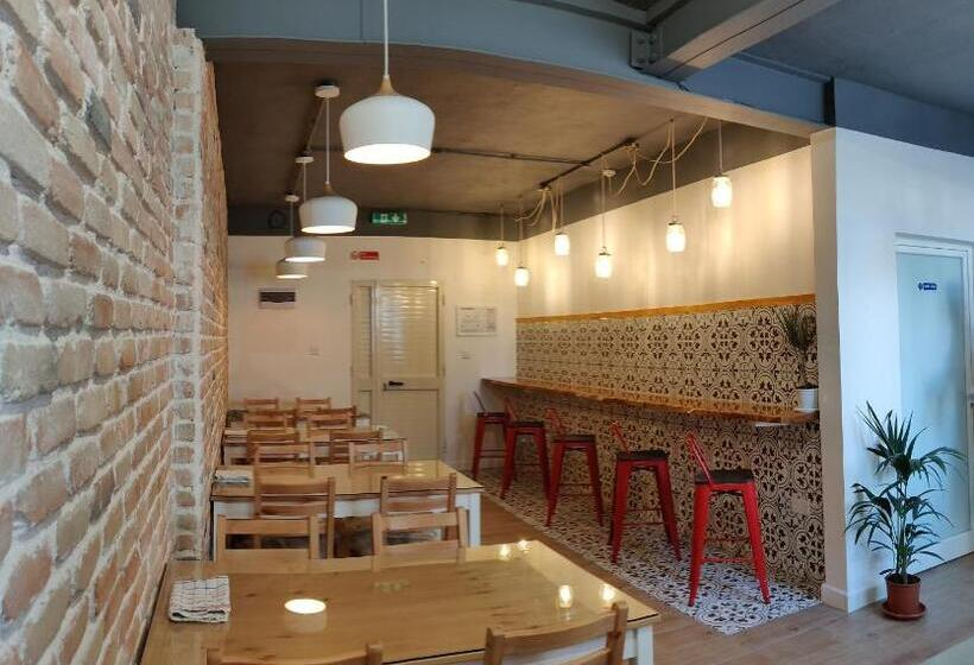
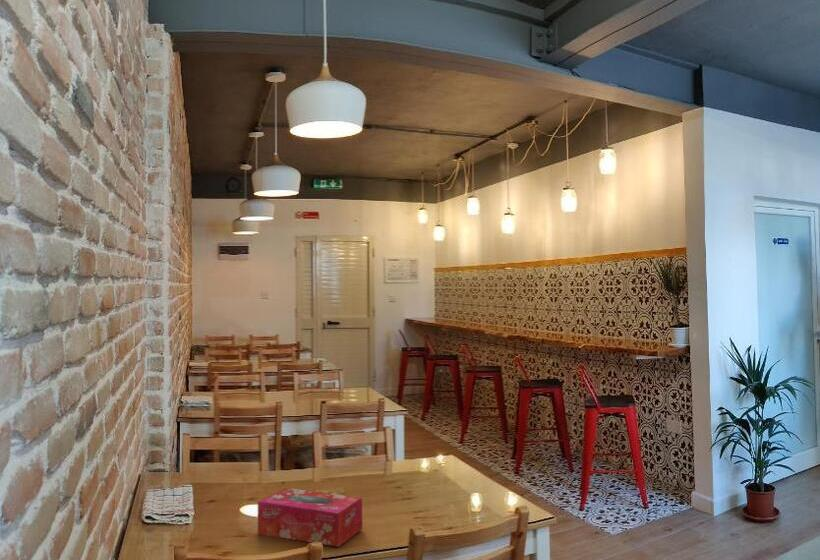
+ tissue box [257,487,363,548]
